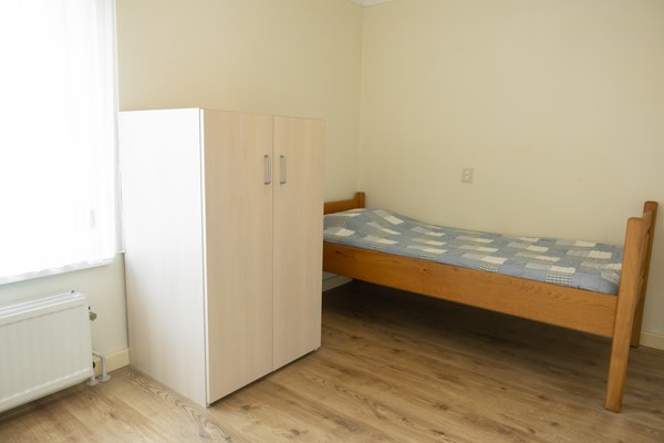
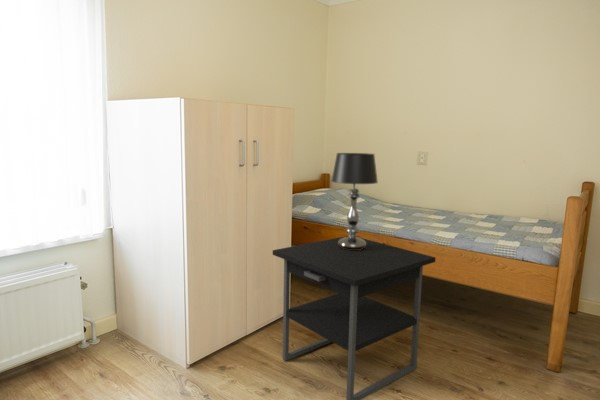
+ nightstand [272,235,437,400]
+ table lamp [331,152,379,250]
